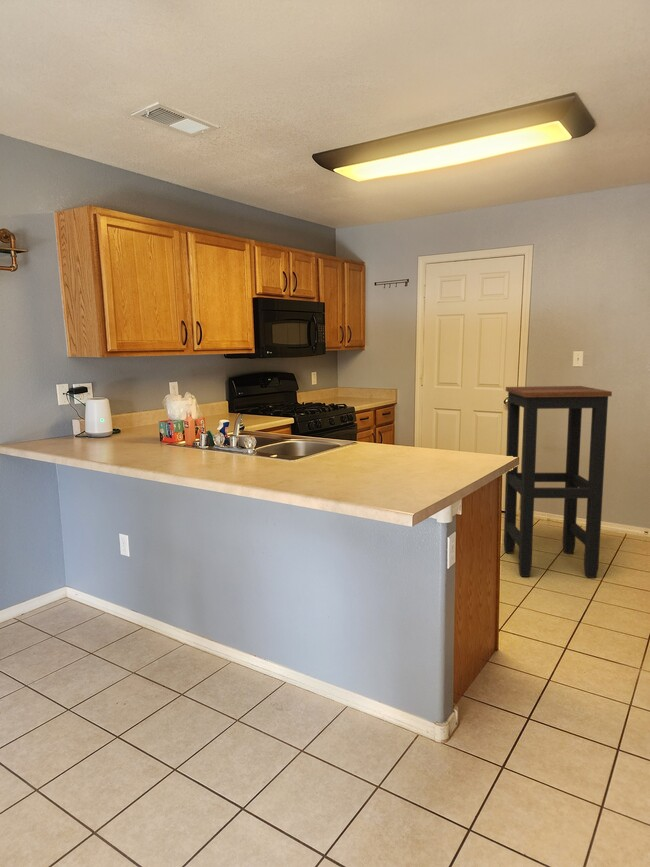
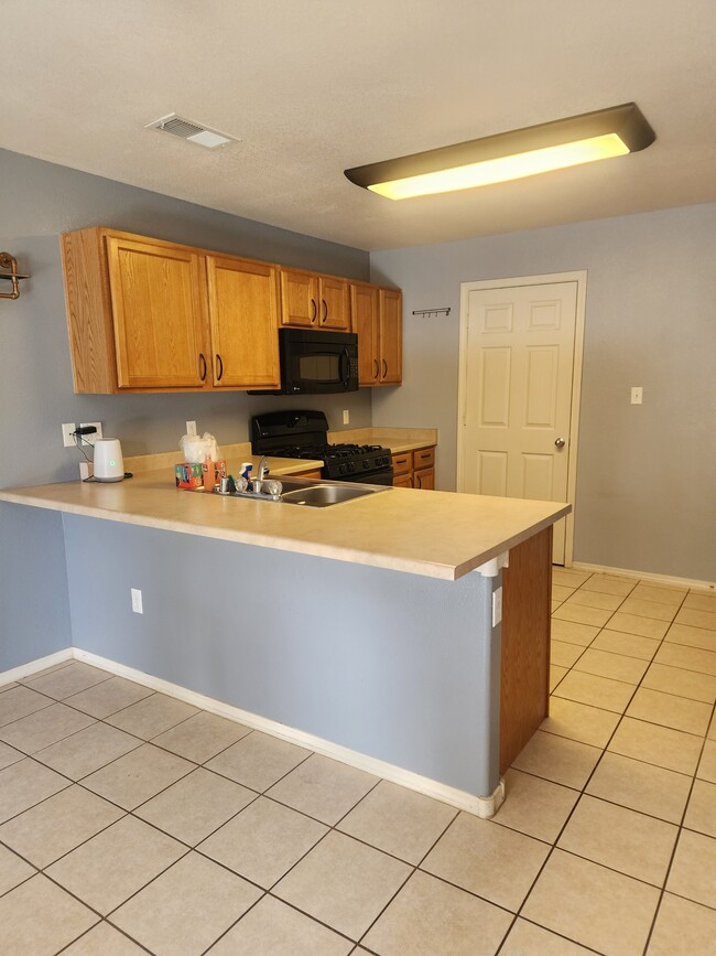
- bar stool [503,385,613,579]
